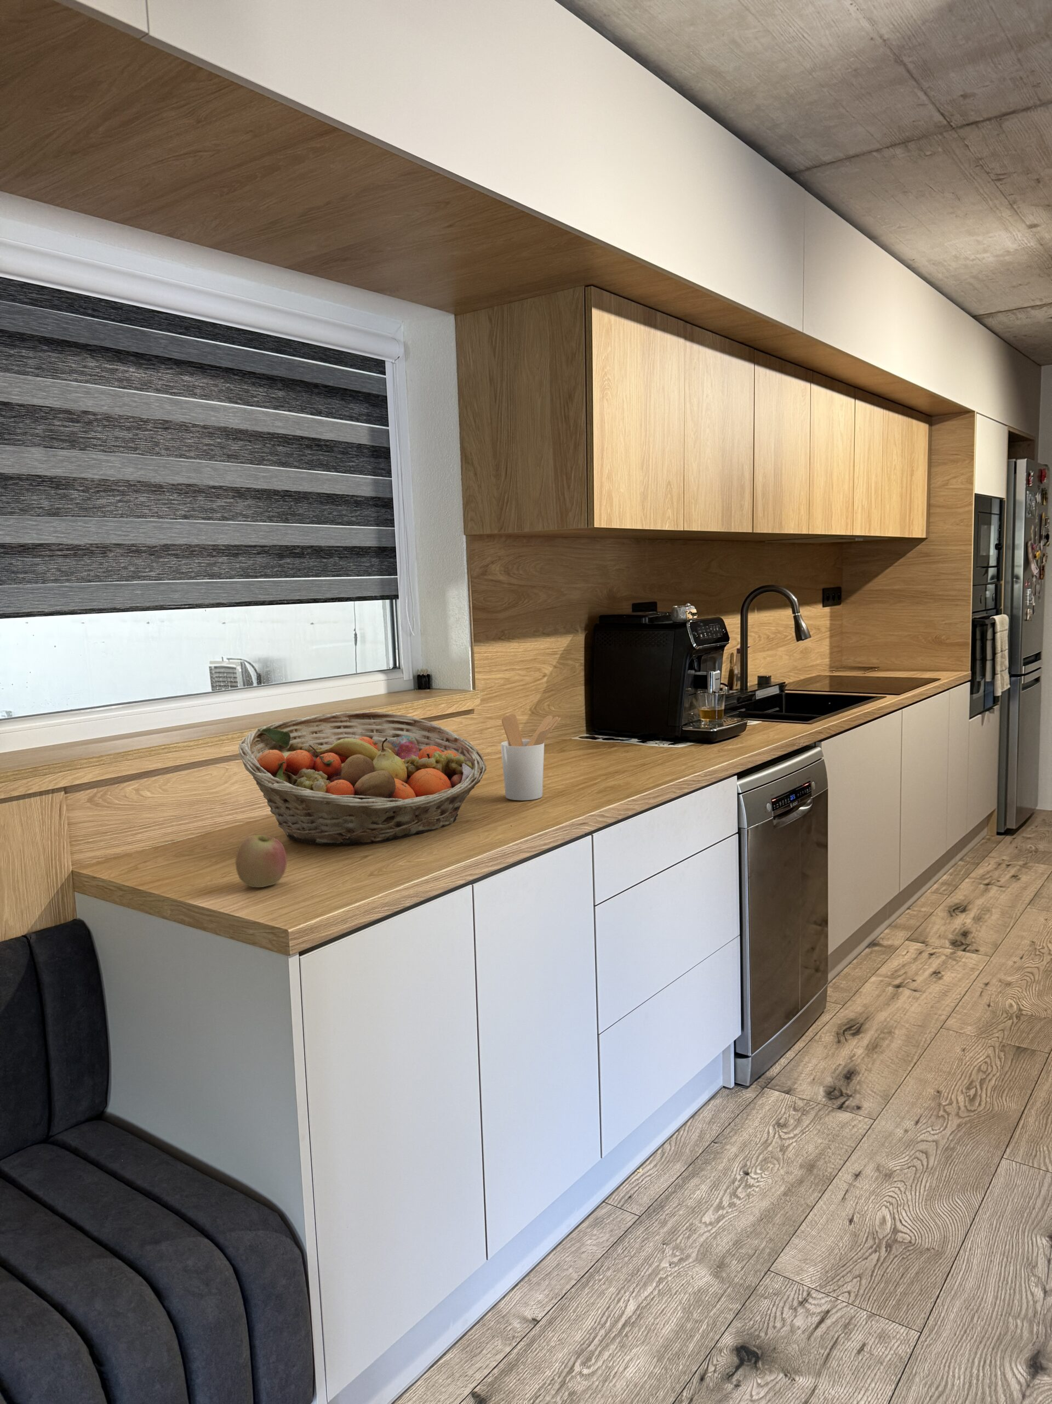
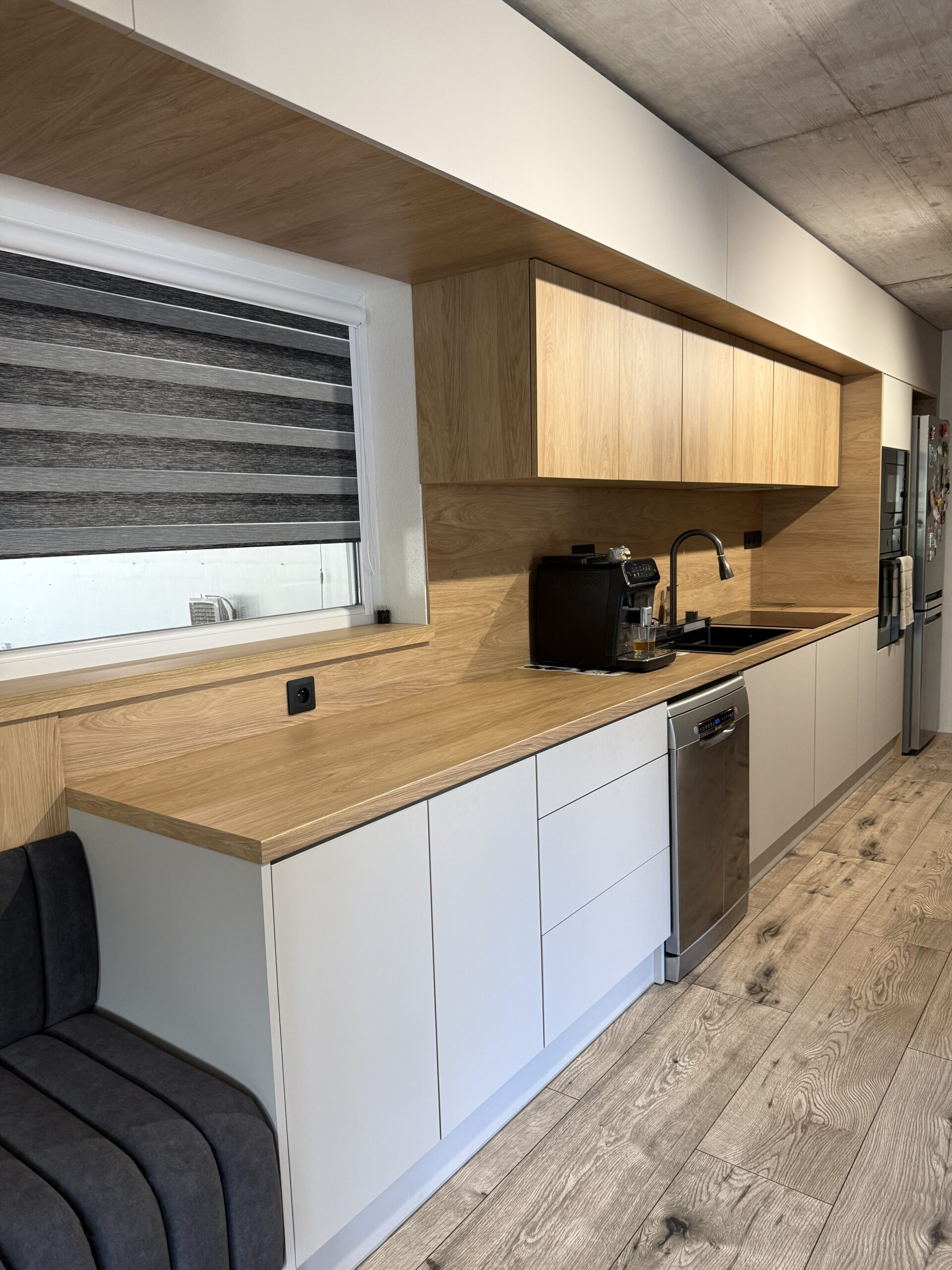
- apple [235,835,287,888]
- fruit basket [238,711,487,846]
- utensil holder [501,713,561,800]
